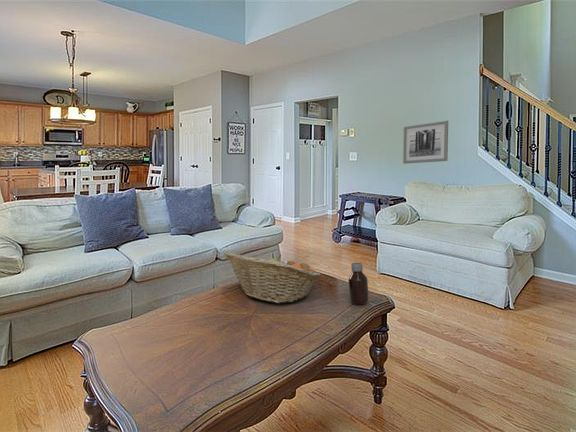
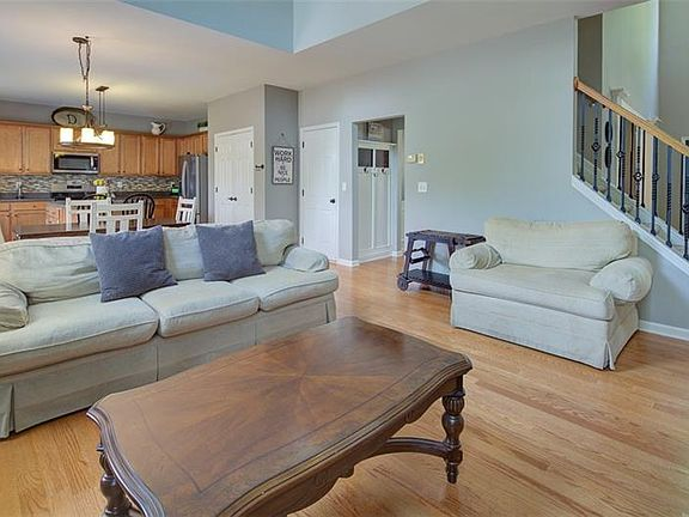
- wall art [402,120,449,165]
- bottle [347,262,370,305]
- fruit basket [224,251,321,304]
